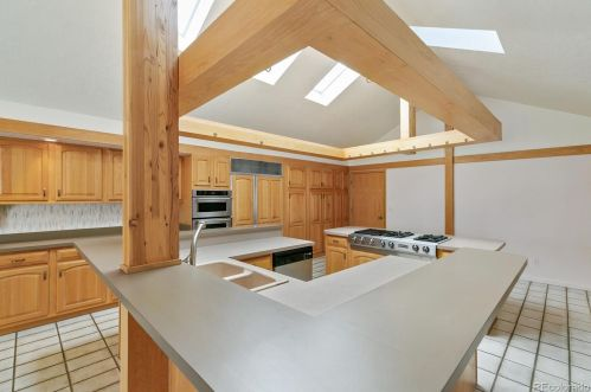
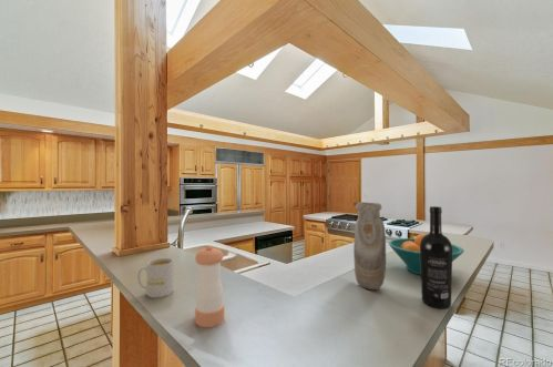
+ pepper shaker [194,245,225,328]
+ mug [136,257,175,298]
+ vase [352,202,387,290]
+ wine bottle [420,205,453,310]
+ fruit bowl [387,233,465,276]
